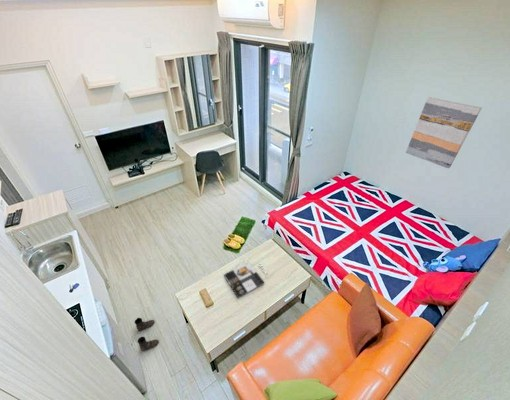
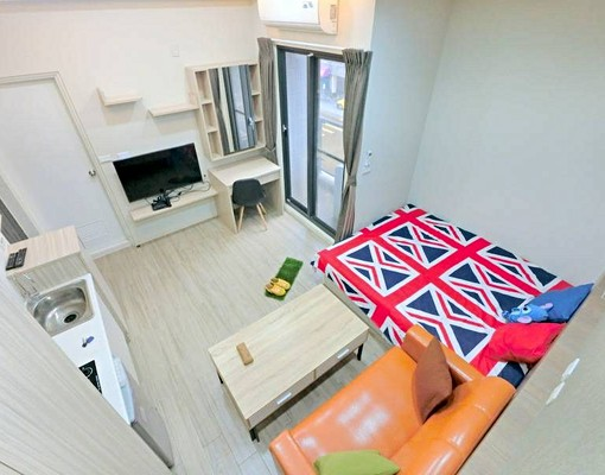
- boots [134,317,160,352]
- wall art [405,96,483,169]
- magazine [223,261,269,299]
